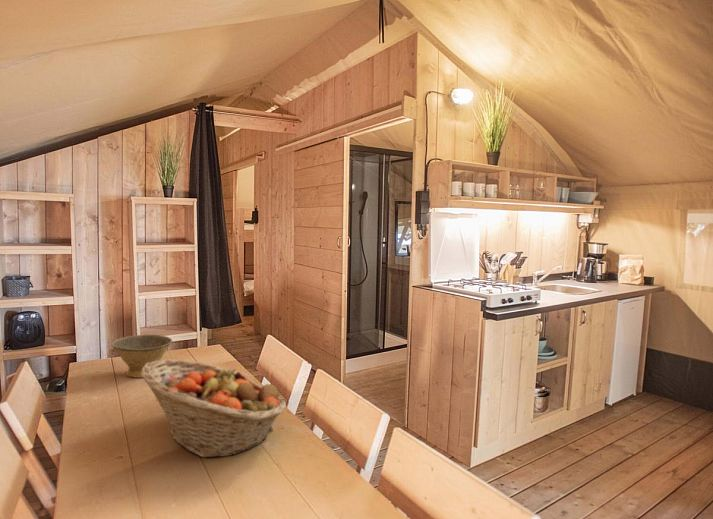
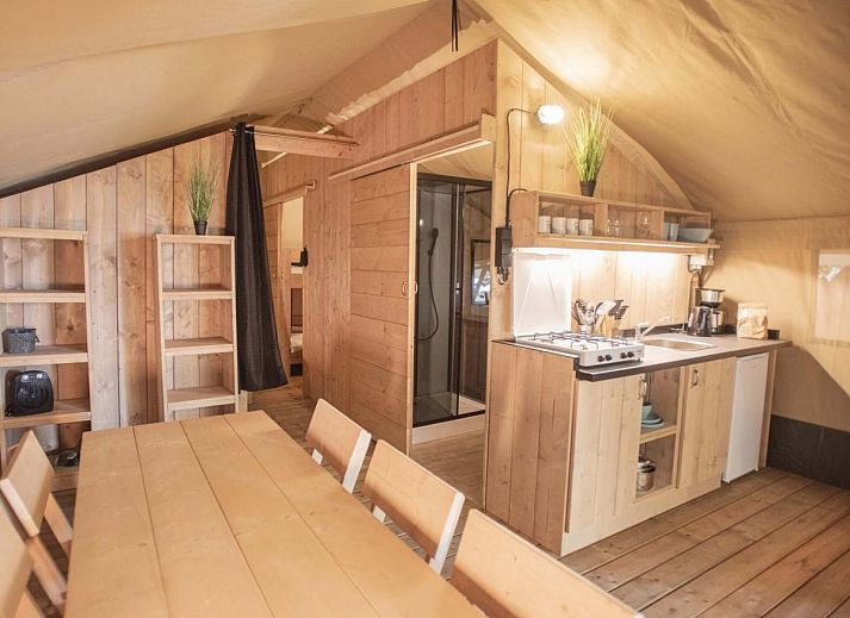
- fruit basket [141,358,288,459]
- bowl [111,333,173,379]
